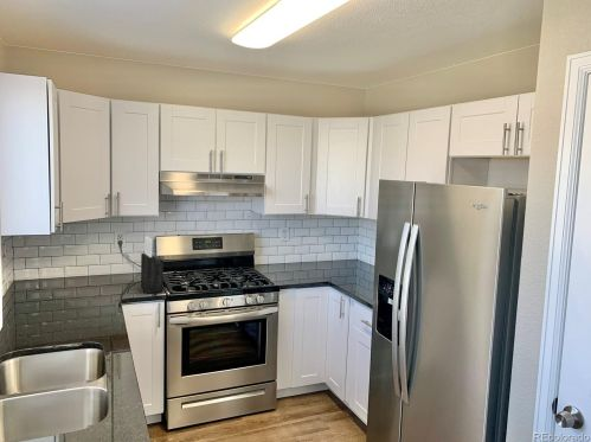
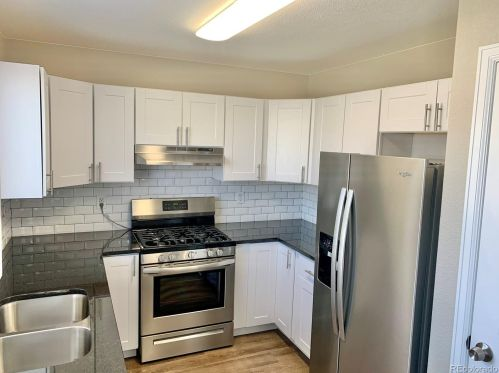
- knife block [140,236,165,294]
